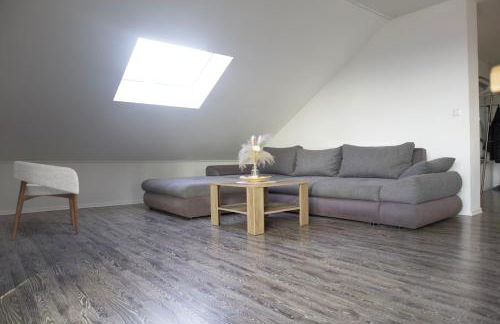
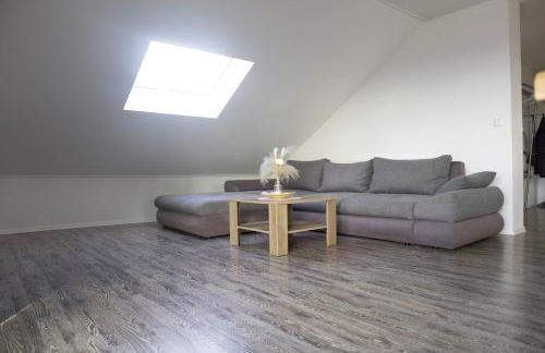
- armchair [10,160,80,241]
